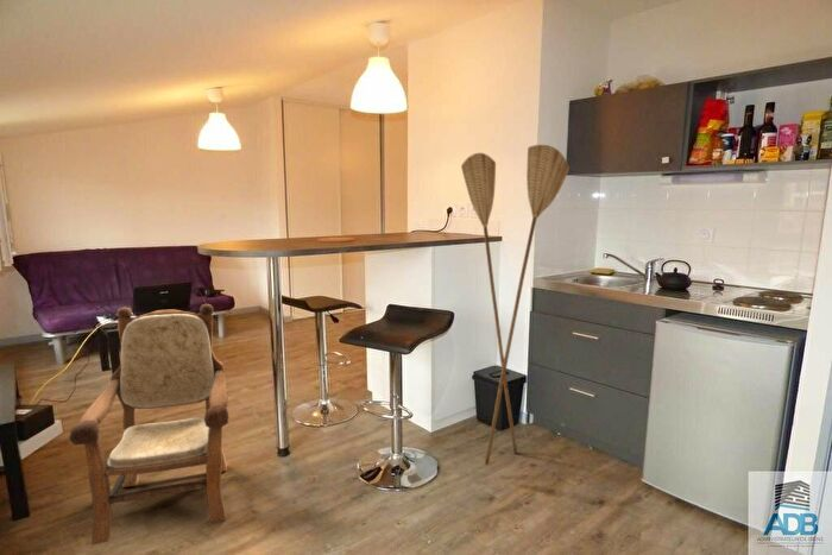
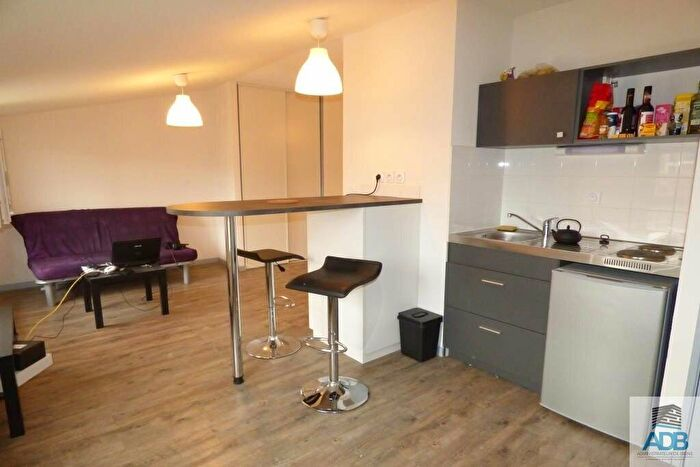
- floor lamp [460,144,572,466]
- armchair [68,303,231,545]
